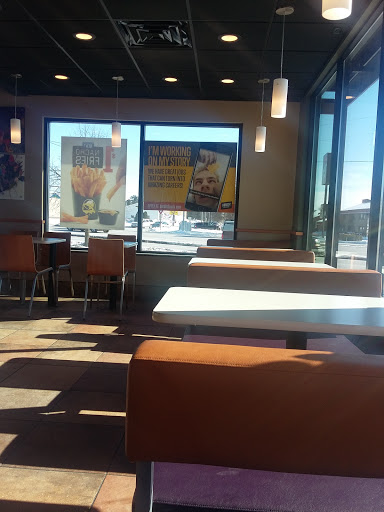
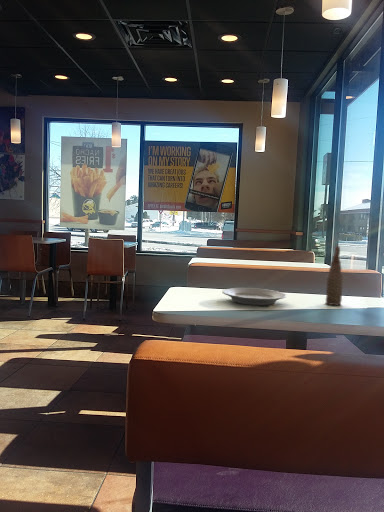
+ bottle [324,245,344,306]
+ plate [221,287,287,306]
